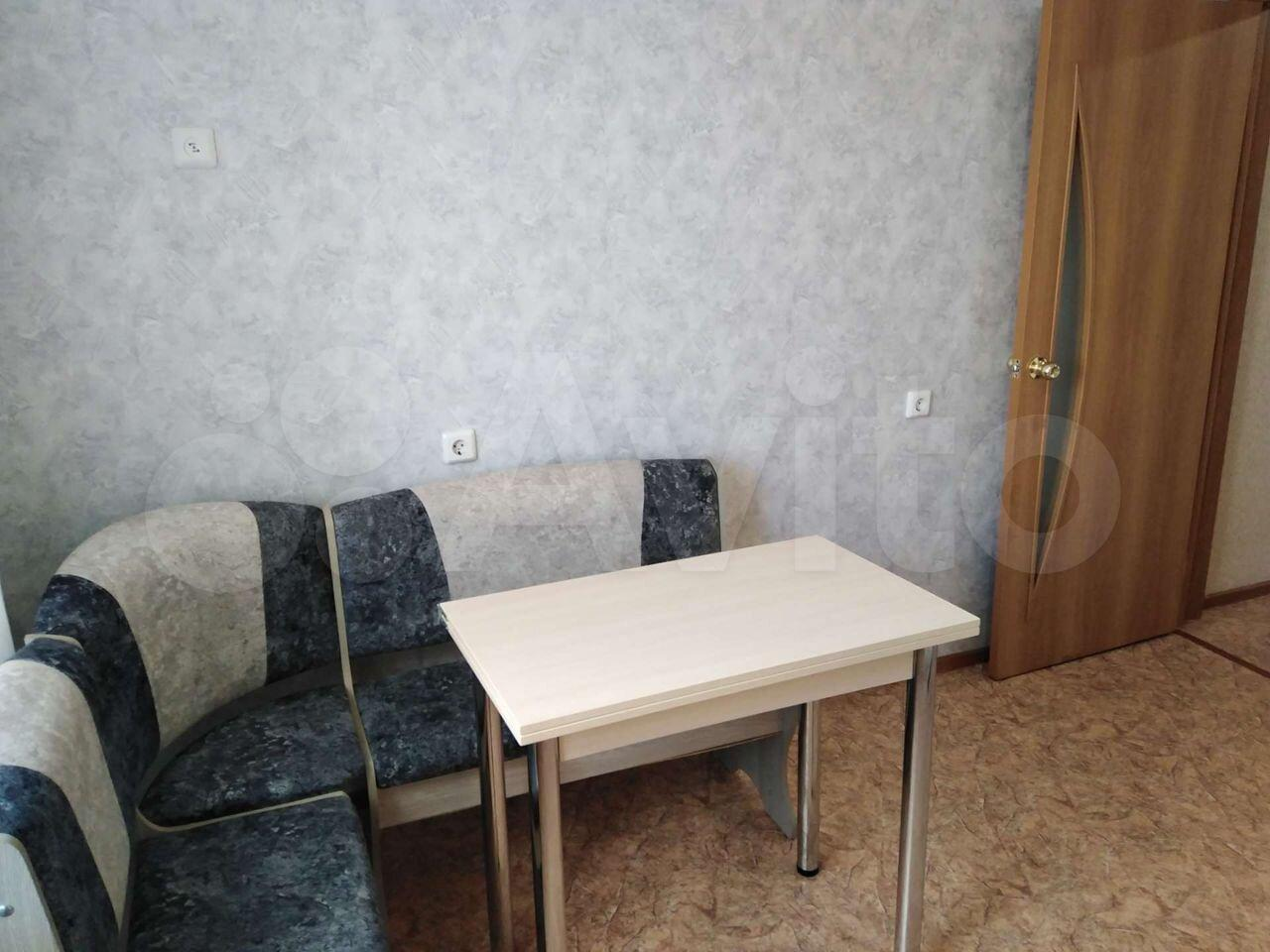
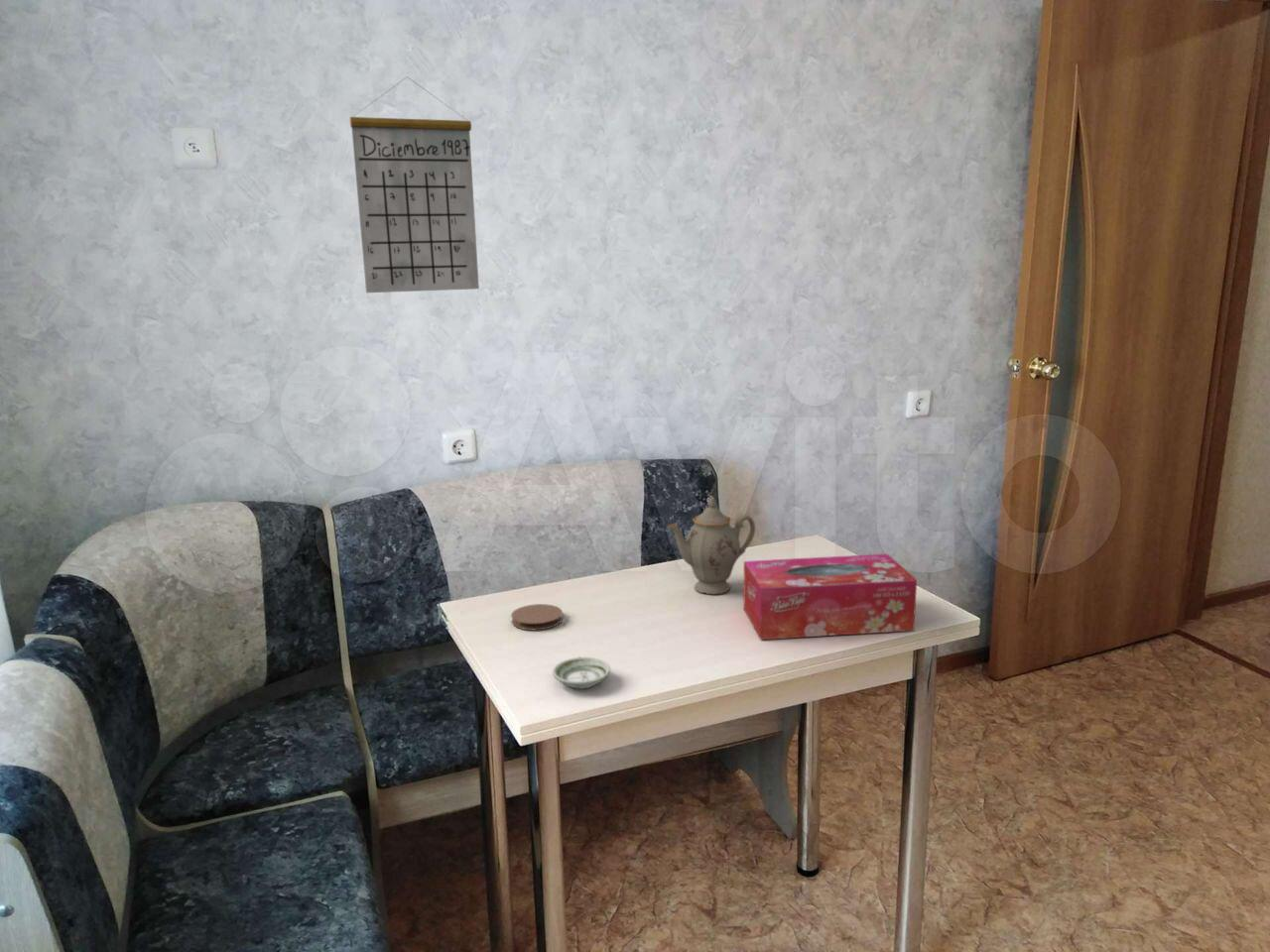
+ chinaware [667,496,756,595]
+ calendar [349,75,480,294]
+ saucer [552,656,611,690]
+ tissue box [742,553,918,641]
+ coaster [510,603,564,631]
